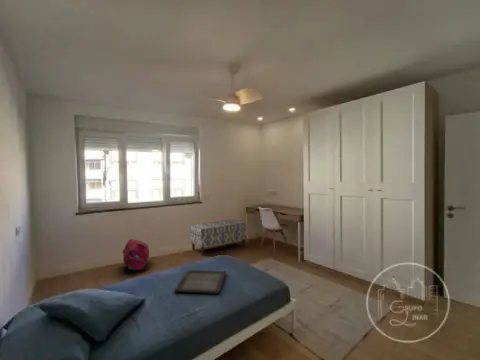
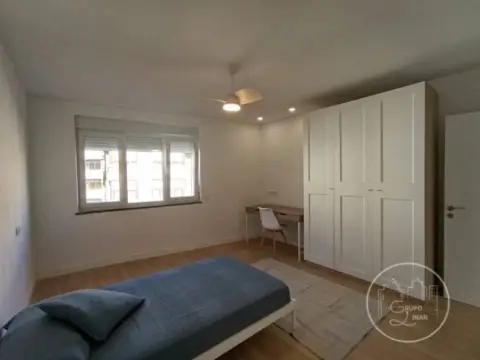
- serving tray [173,269,227,295]
- backpack [121,238,150,271]
- bench [189,218,248,256]
